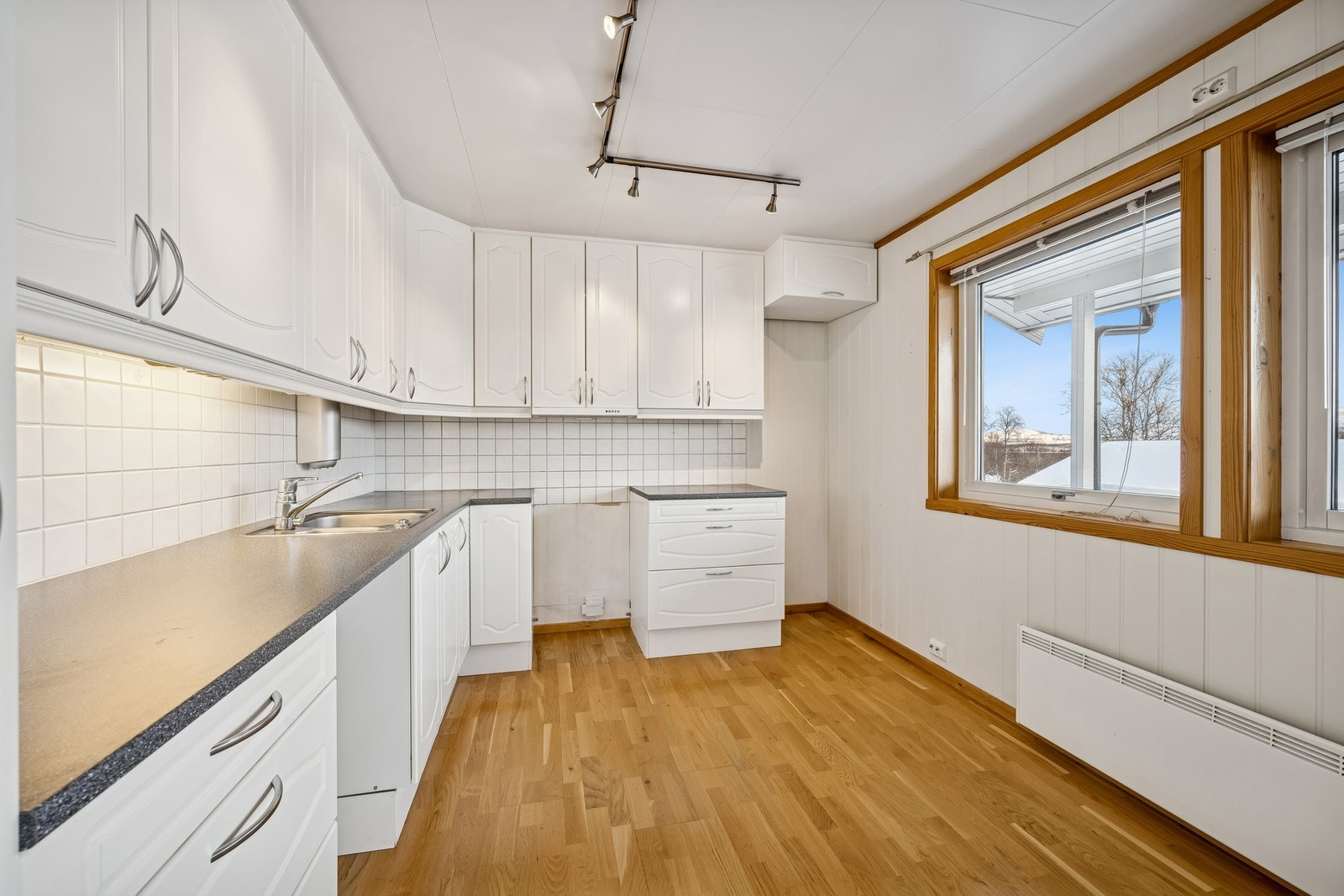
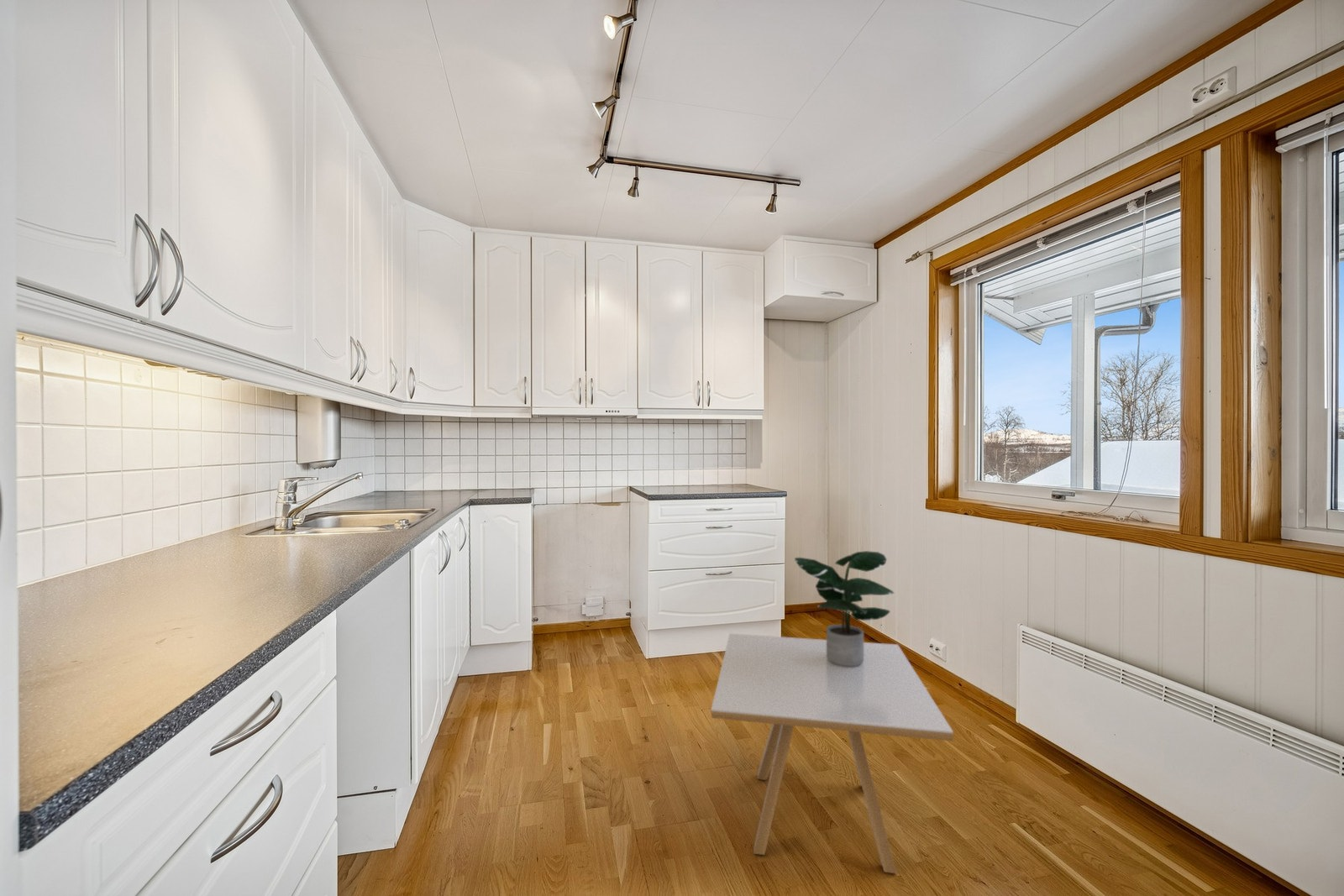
+ potted plant [794,550,895,667]
+ side table [711,632,954,874]
